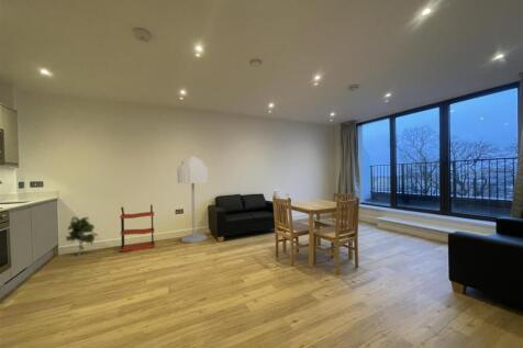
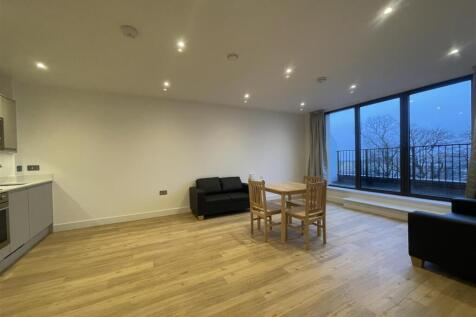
- shelving unit [119,204,156,252]
- floor lamp [177,156,209,244]
- indoor plant [65,216,99,257]
